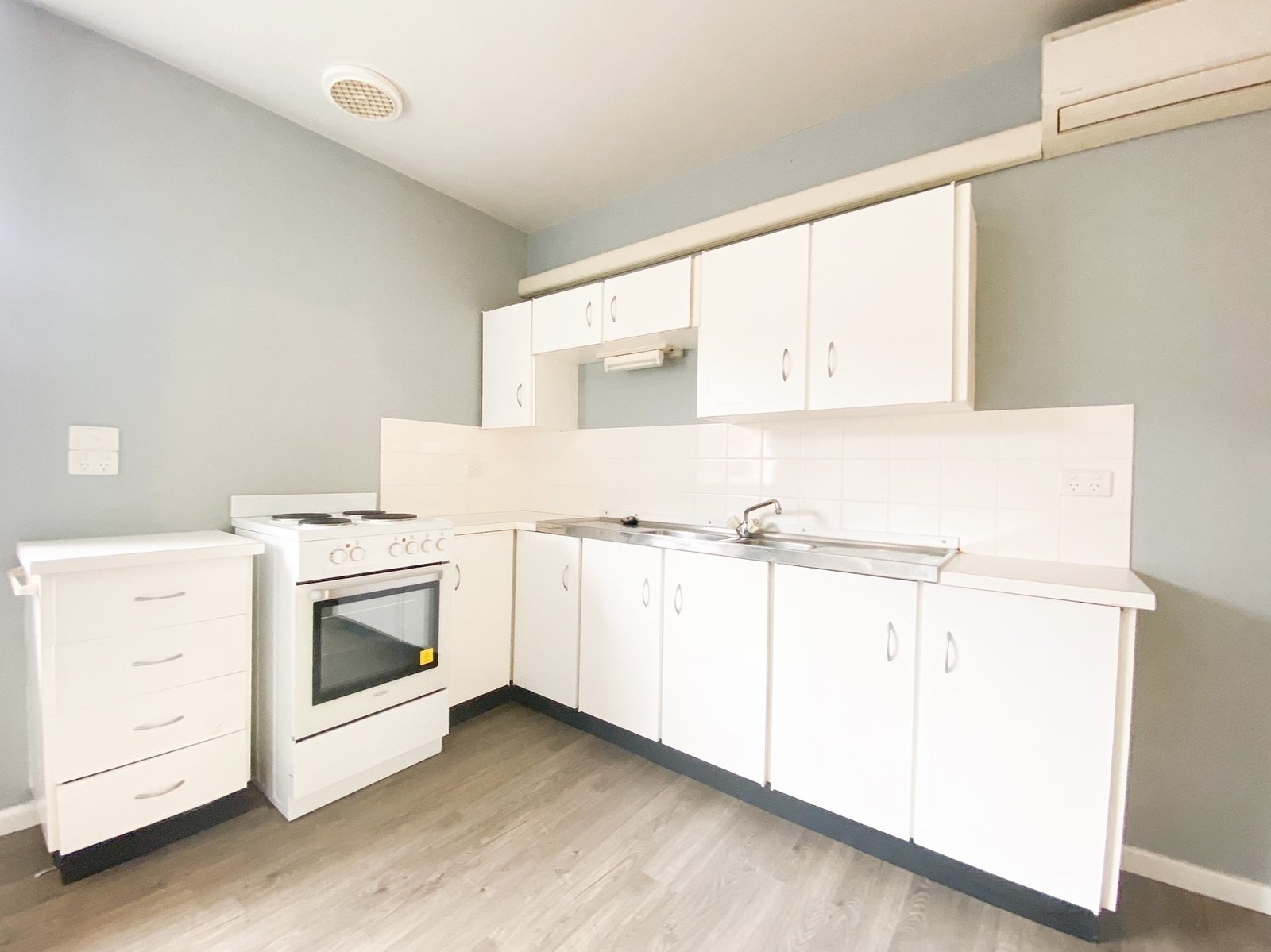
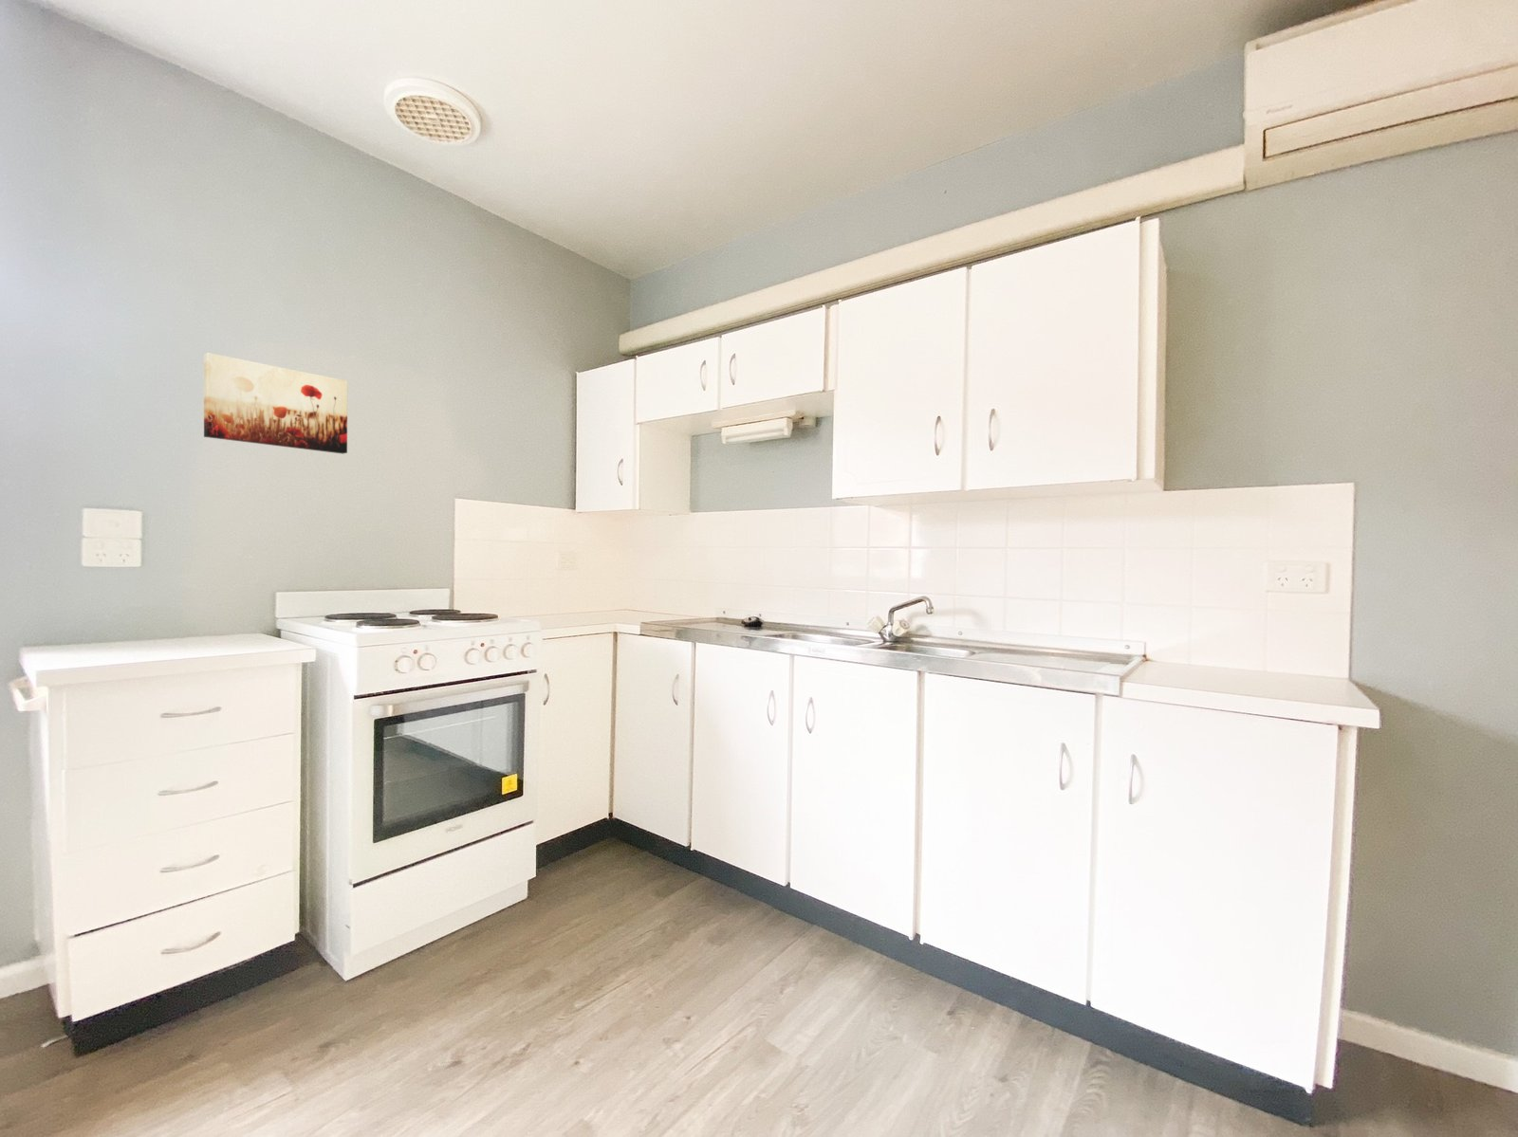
+ wall art [203,352,349,454]
